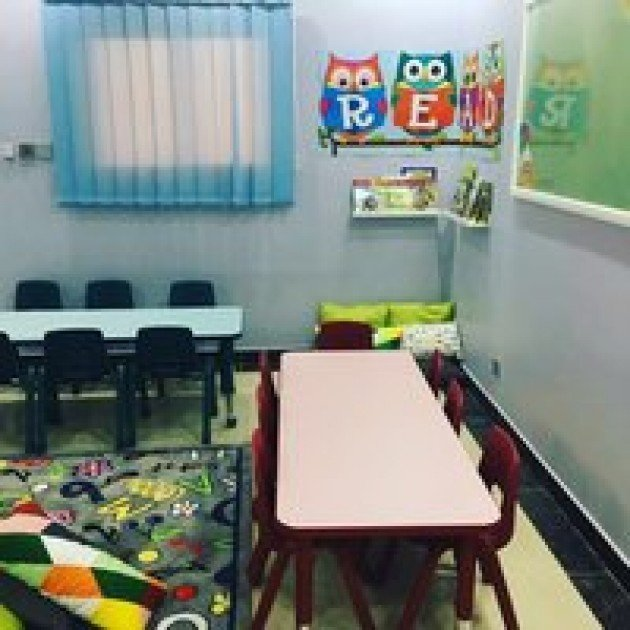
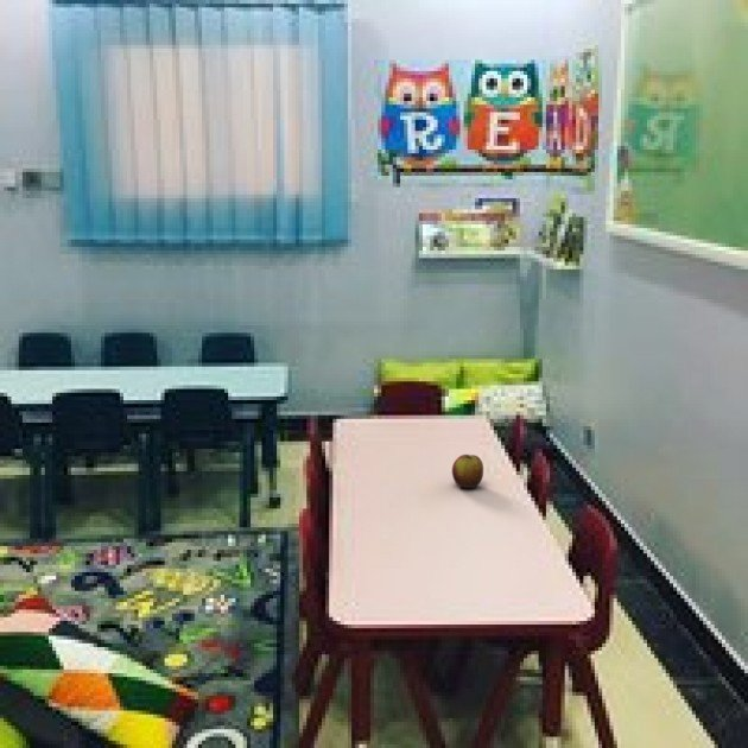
+ apple [451,454,484,489]
